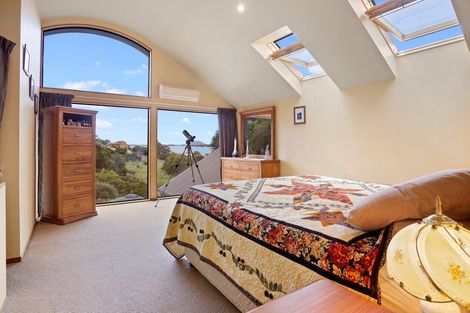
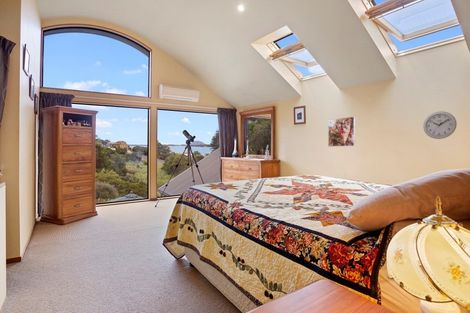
+ wall clock [422,111,458,140]
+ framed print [327,116,356,148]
